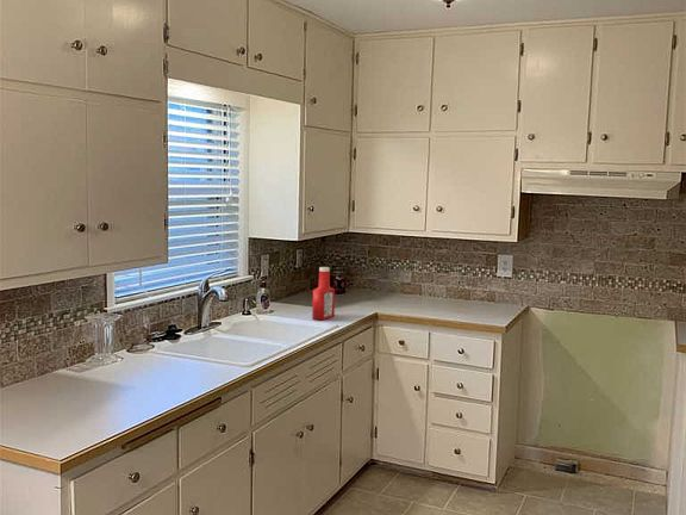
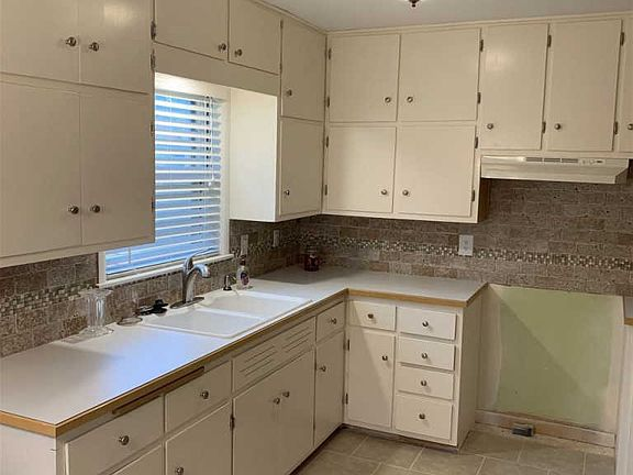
- soap bottle [311,266,336,321]
